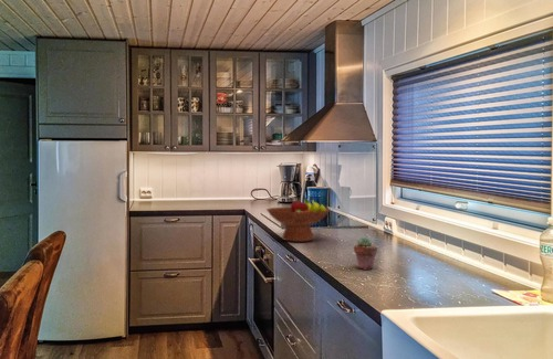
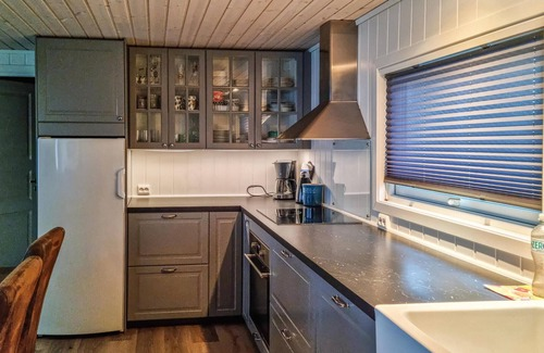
- potted succulent [353,236,378,271]
- fruit bowl [265,196,331,243]
